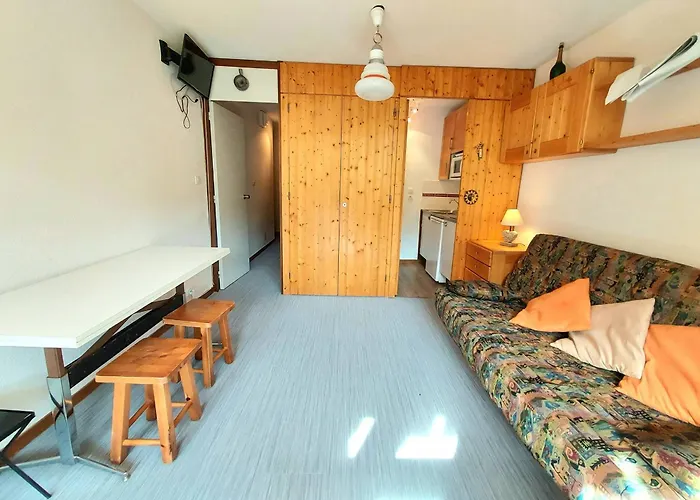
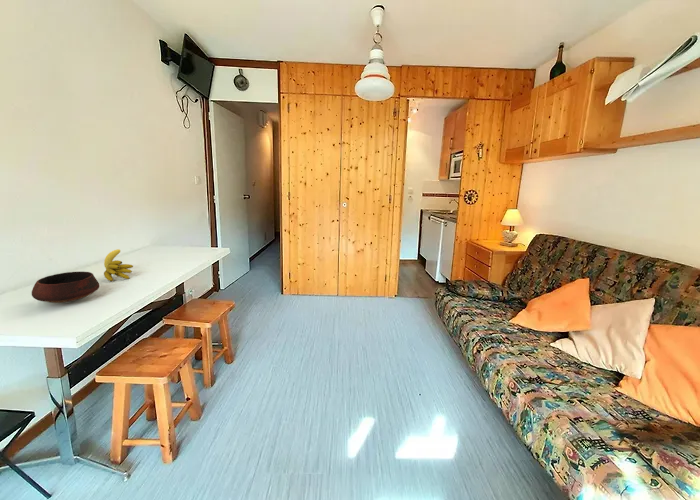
+ banana [103,248,134,282]
+ bowl [31,271,100,304]
